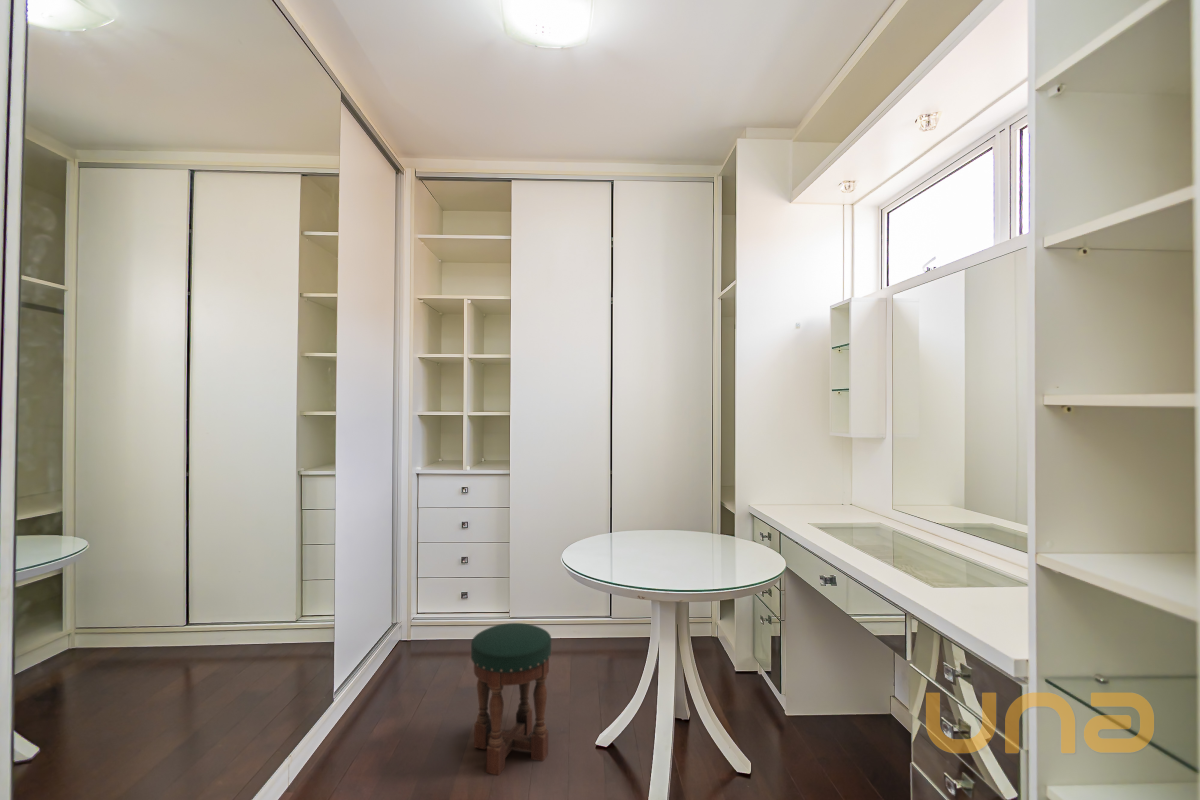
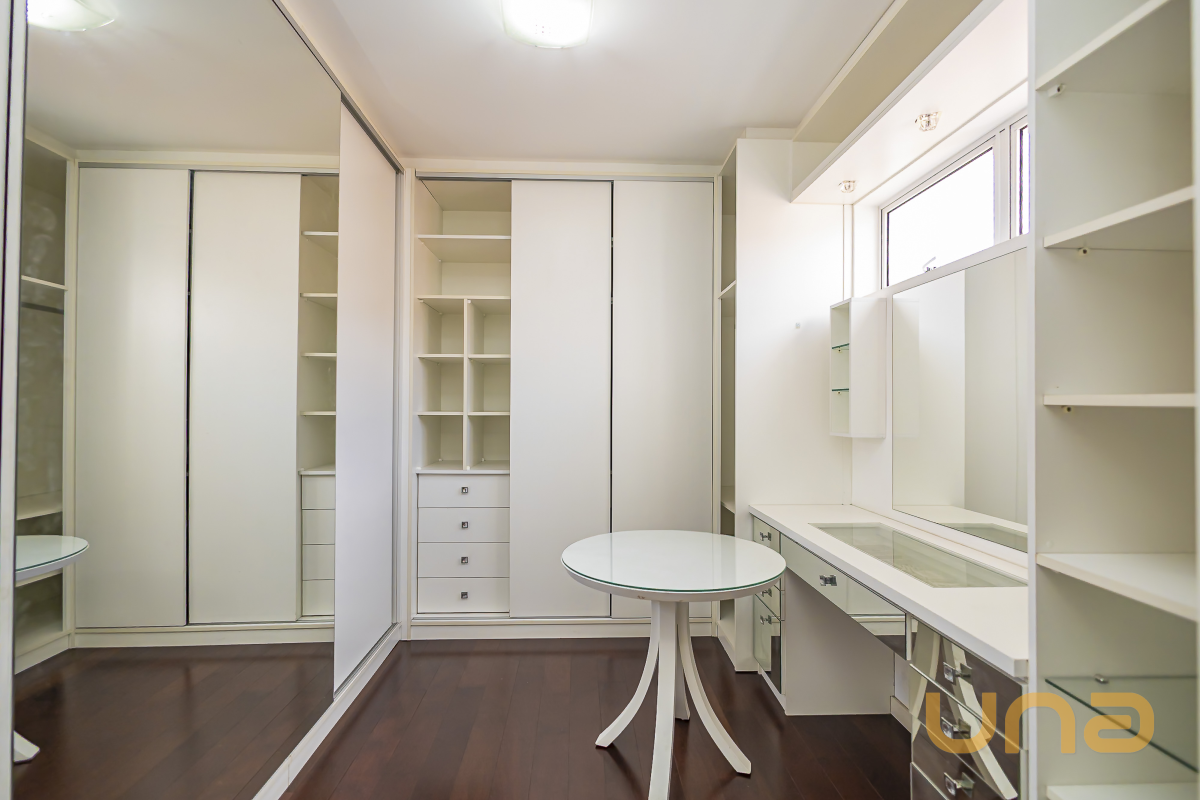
- stool [470,622,552,776]
